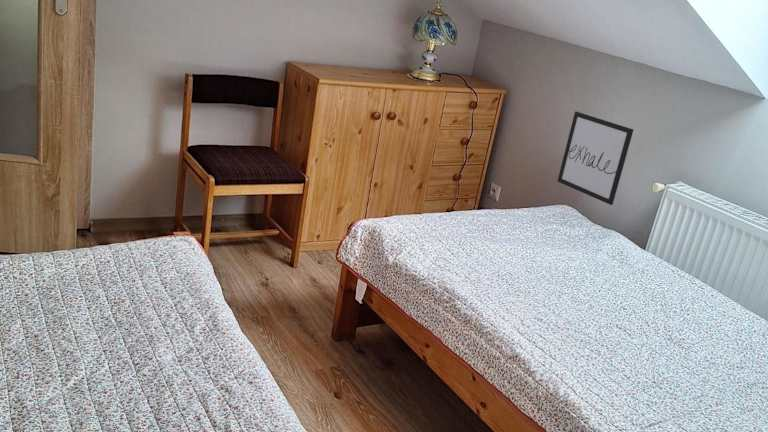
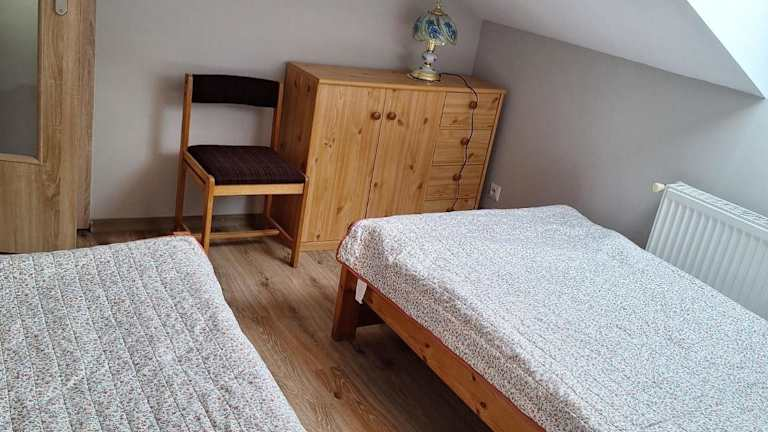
- wall art [556,110,635,206]
